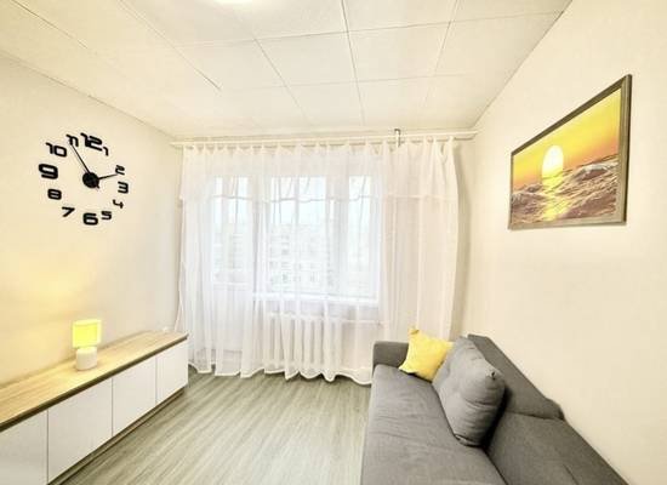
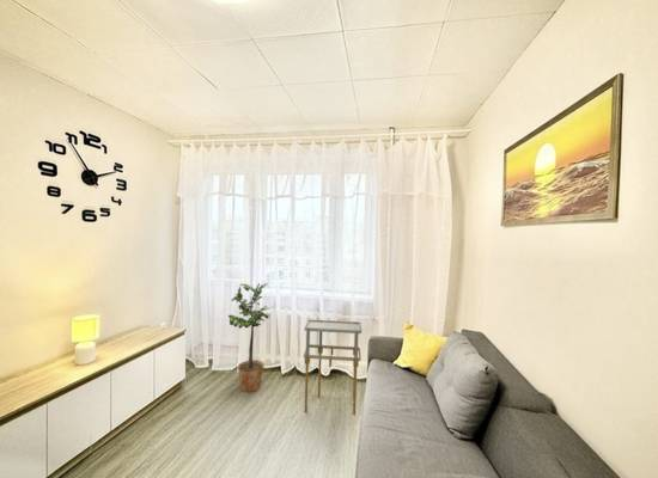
+ shelving unit [303,318,362,416]
+ potted plant [227,281,272,393]
